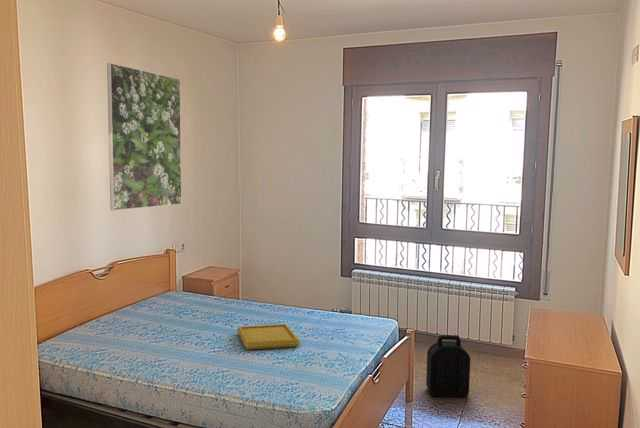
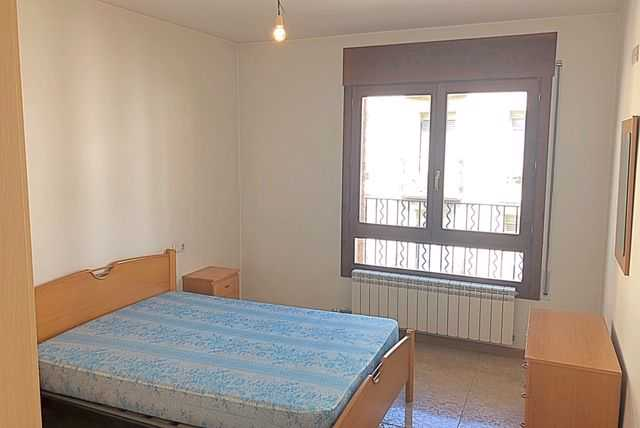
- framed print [106,62,183,211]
- backpack [425,334,471,398]
- serving tray [236,323,301,351]
